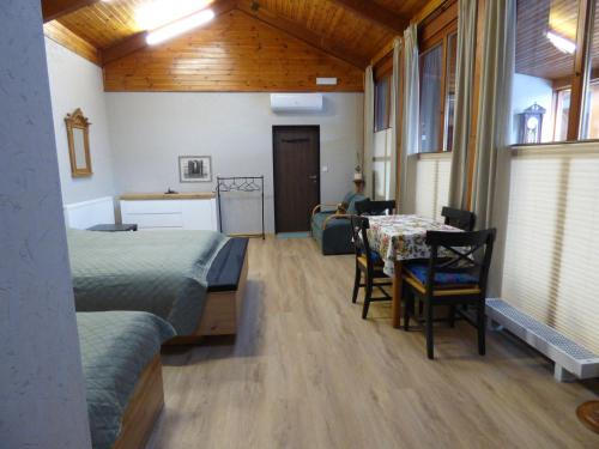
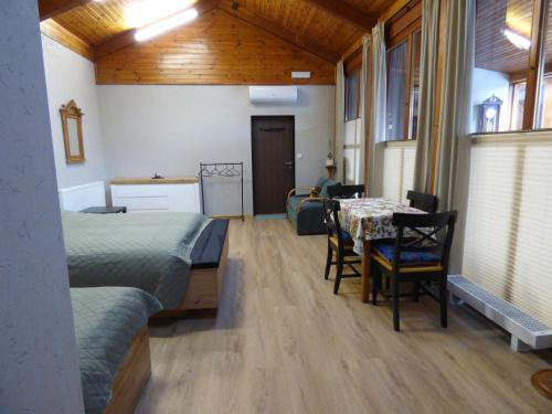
- wall art [177,154,214,184]
